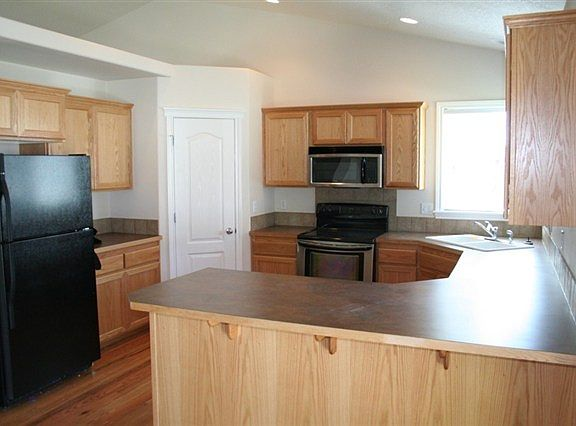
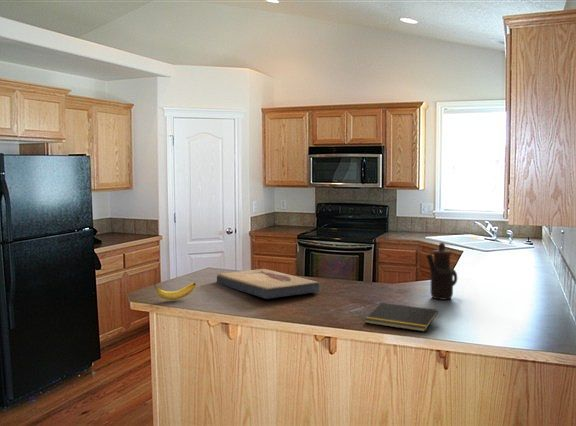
+ notepad [364,302,439,333]
+ fish fossil [216,268,320,300]
+ banana [152,282,197,301]
+ teapot [424,242,458,301]
